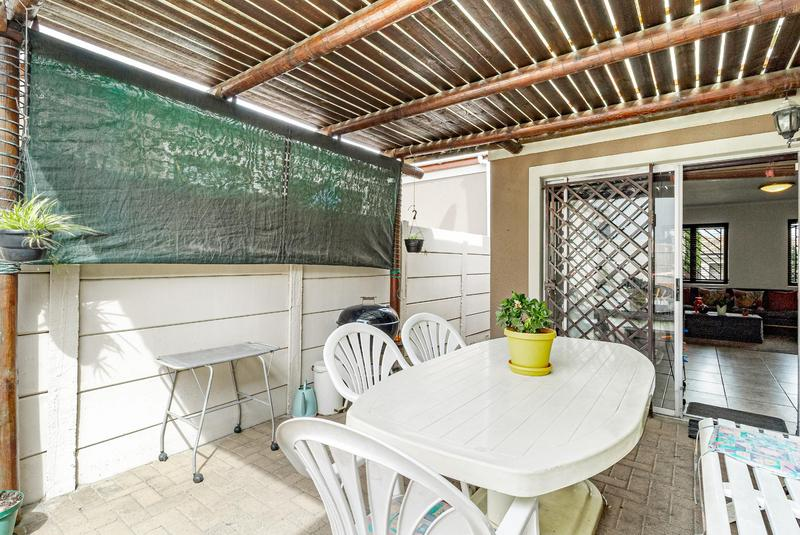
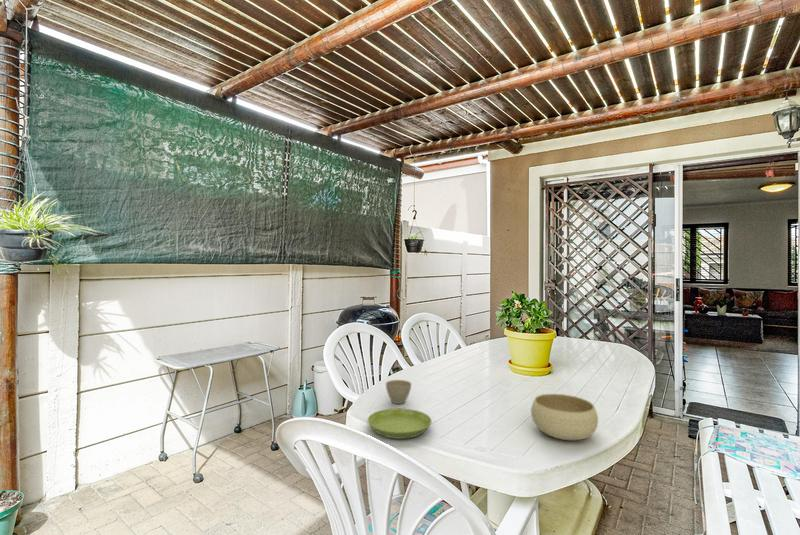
+ bowl [530,393,599,441]
+ saucer [367,407,433,440]
+ flower pot [385,379,412,405]
